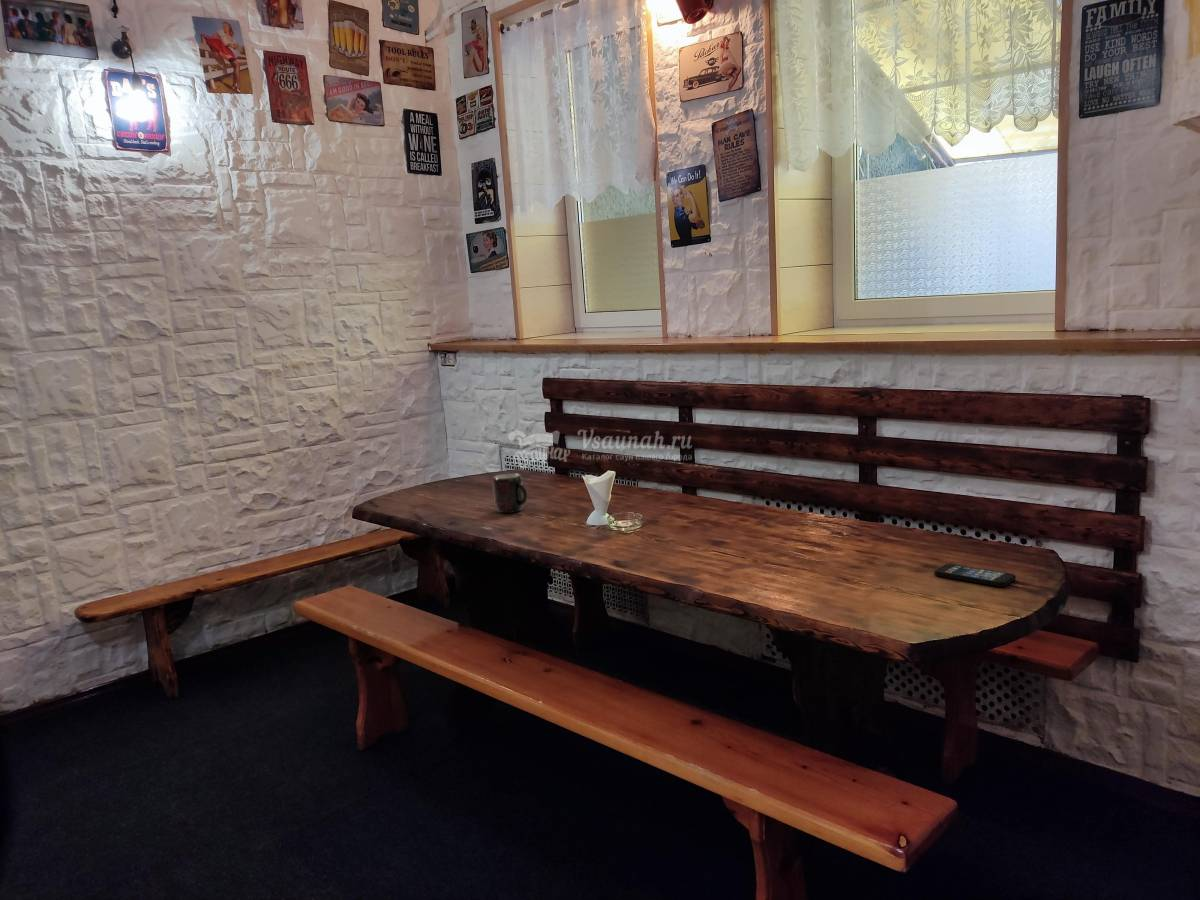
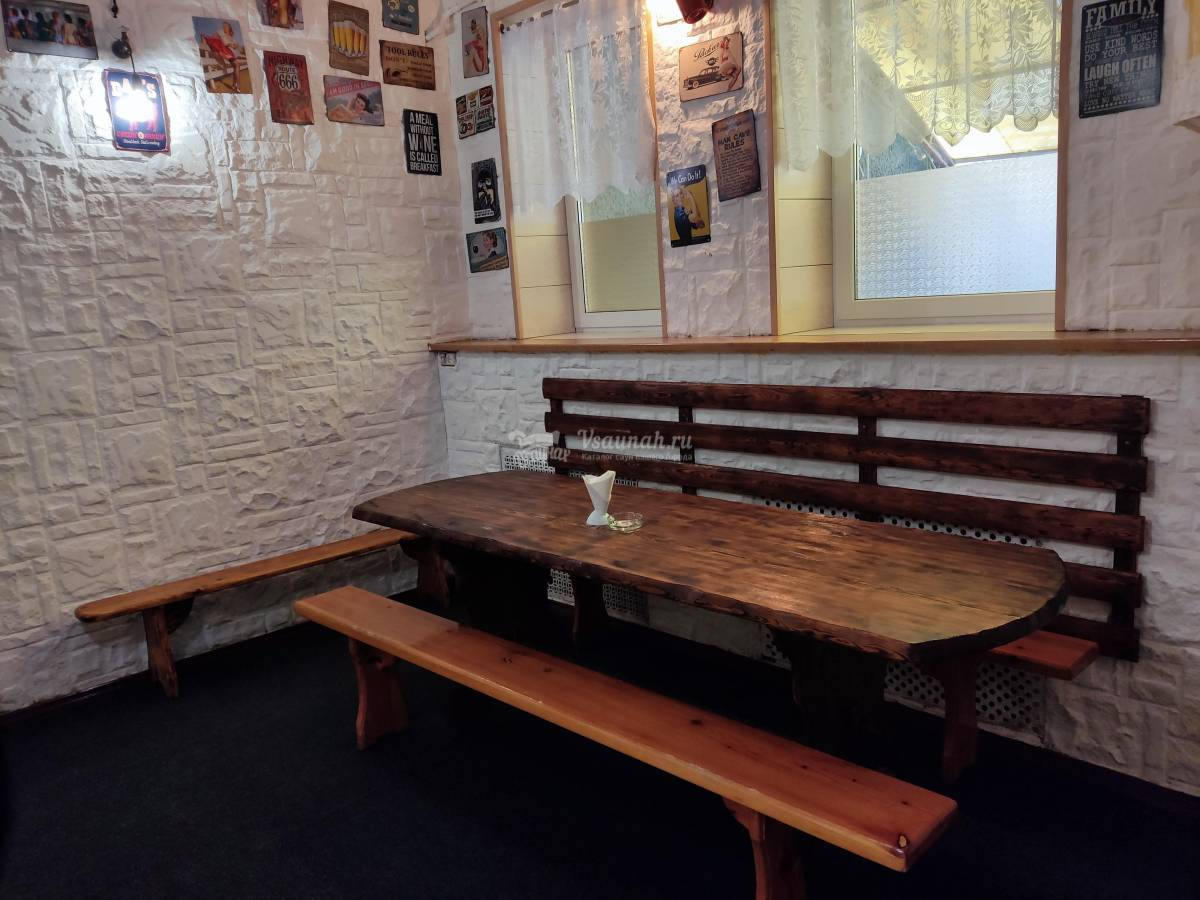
- smartphone [933,563,1017,588]
- mug [492,472,528,514]
